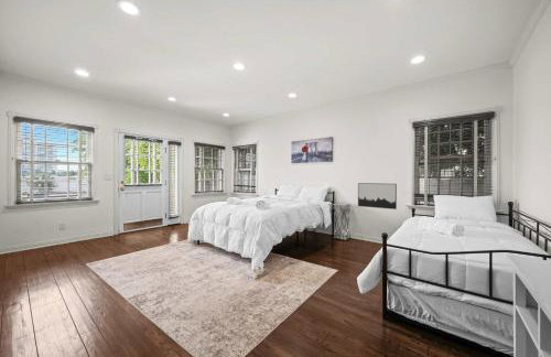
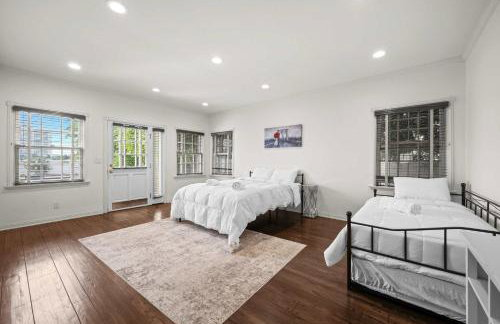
- wall art [357,182,398,210]
